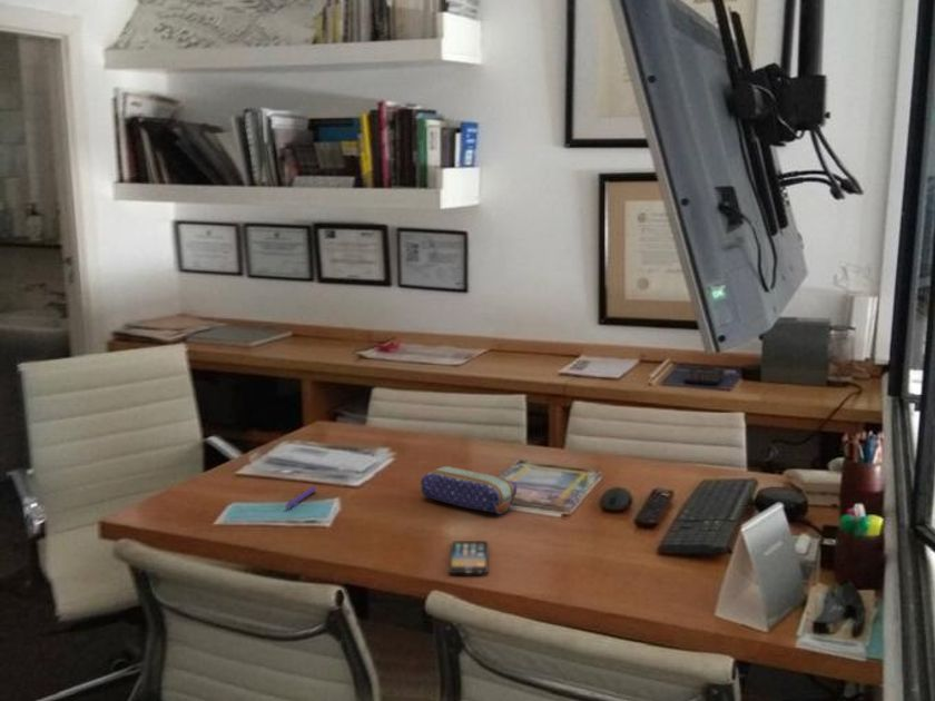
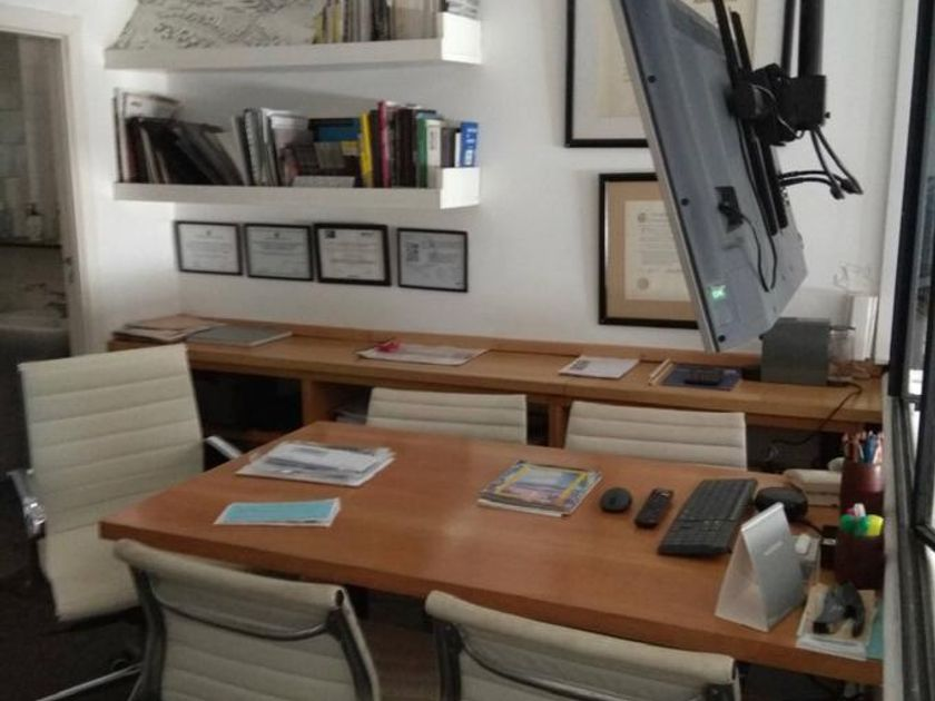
- pencil case [420,465,518,515]
- pen [283,485,317,510]
- smartphone [447,540,490,574]
